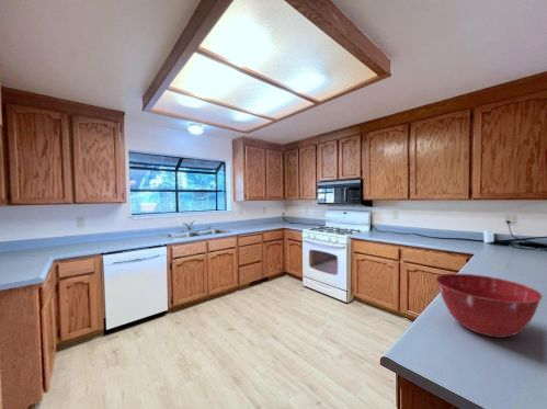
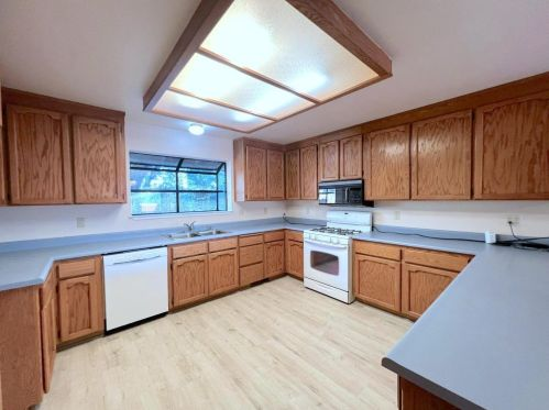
- mixing bowl [434,273,544,339]
